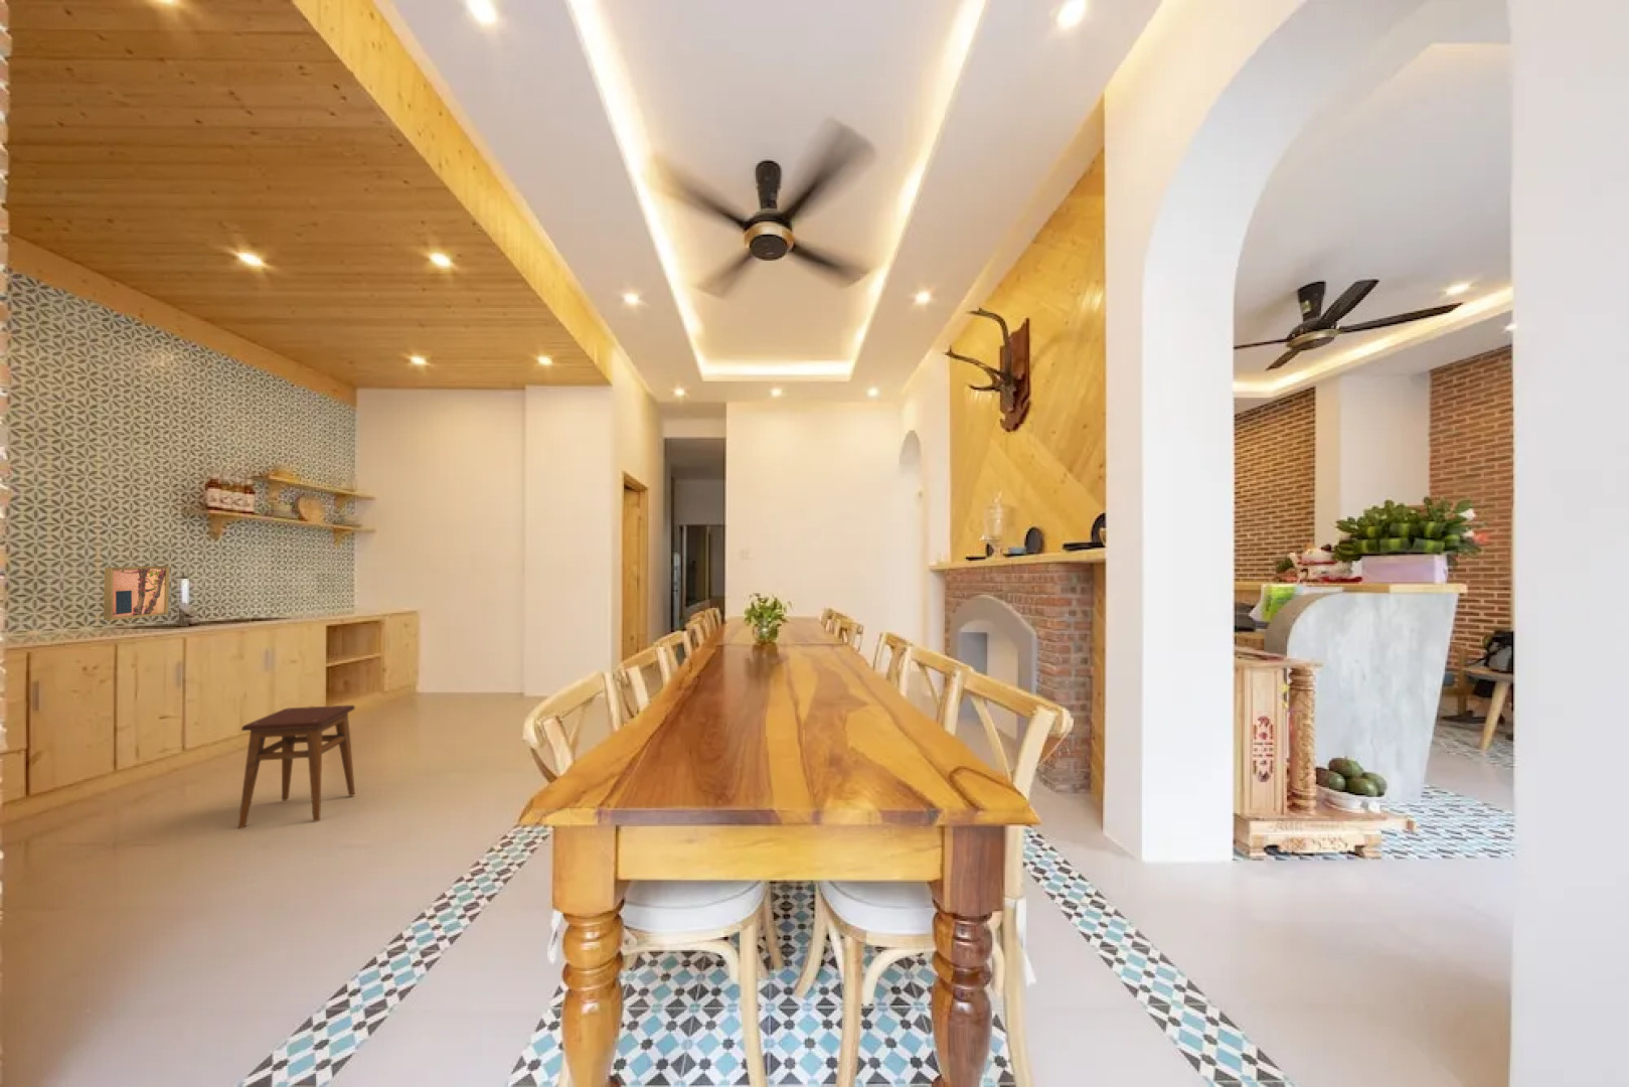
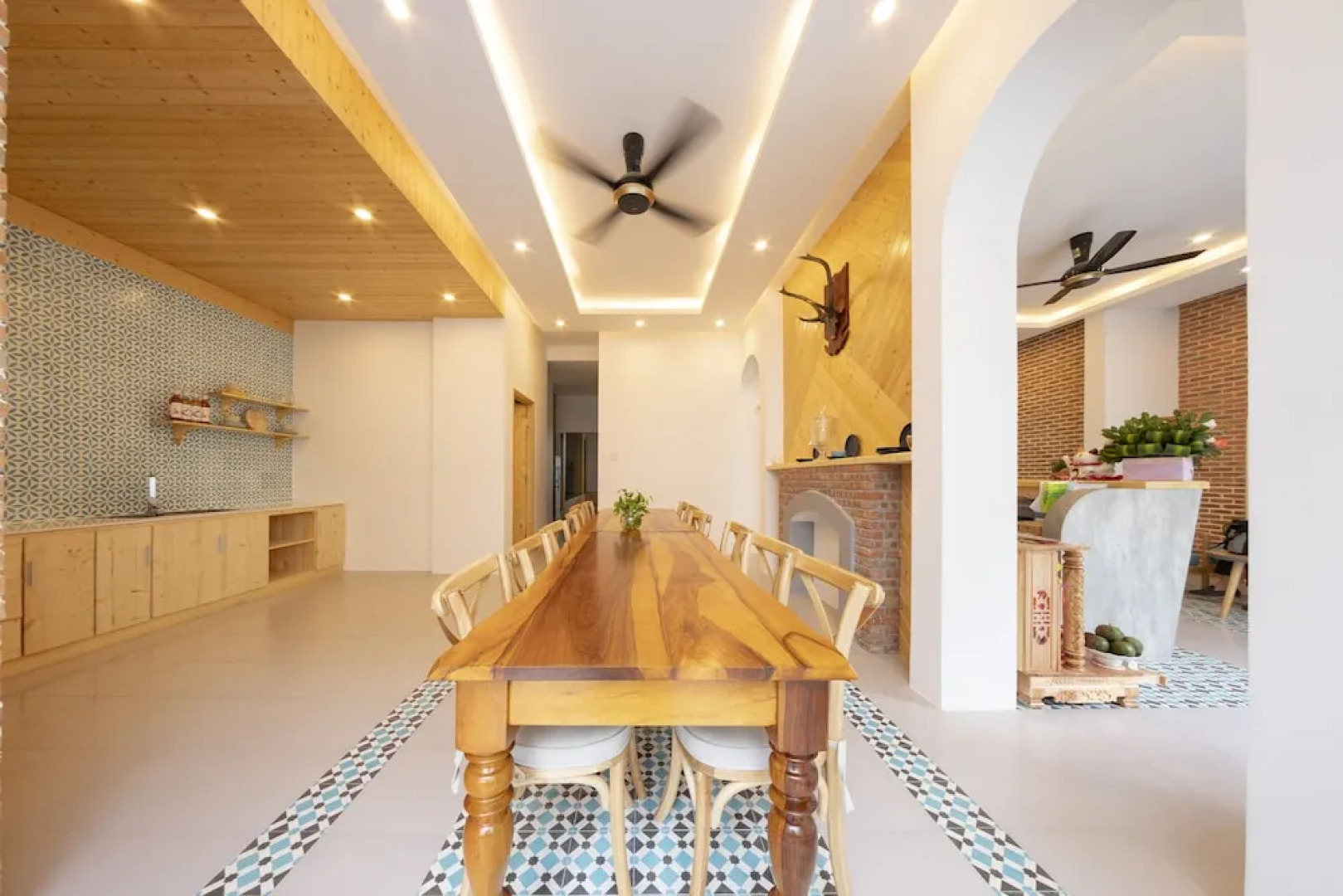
- stool [238,705,357,830]
- wall art [103,564,170,621]
